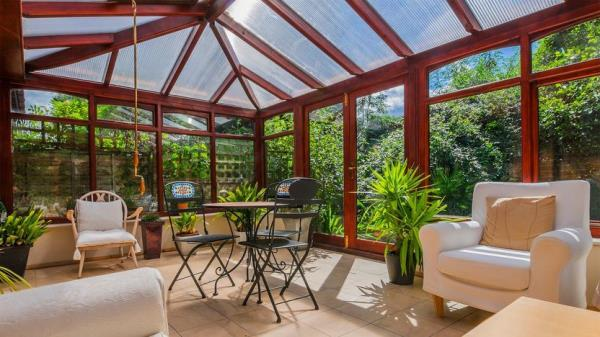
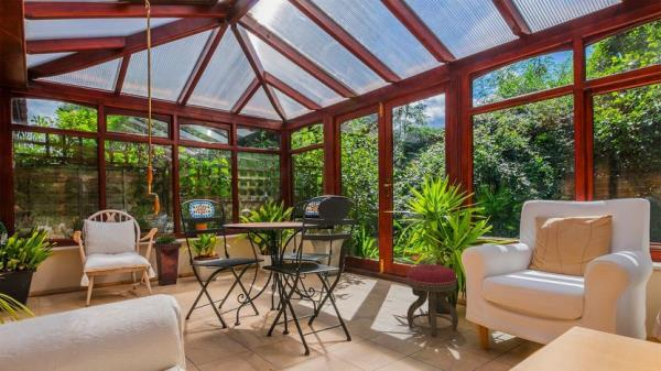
+ stool [405,264,459,338]
